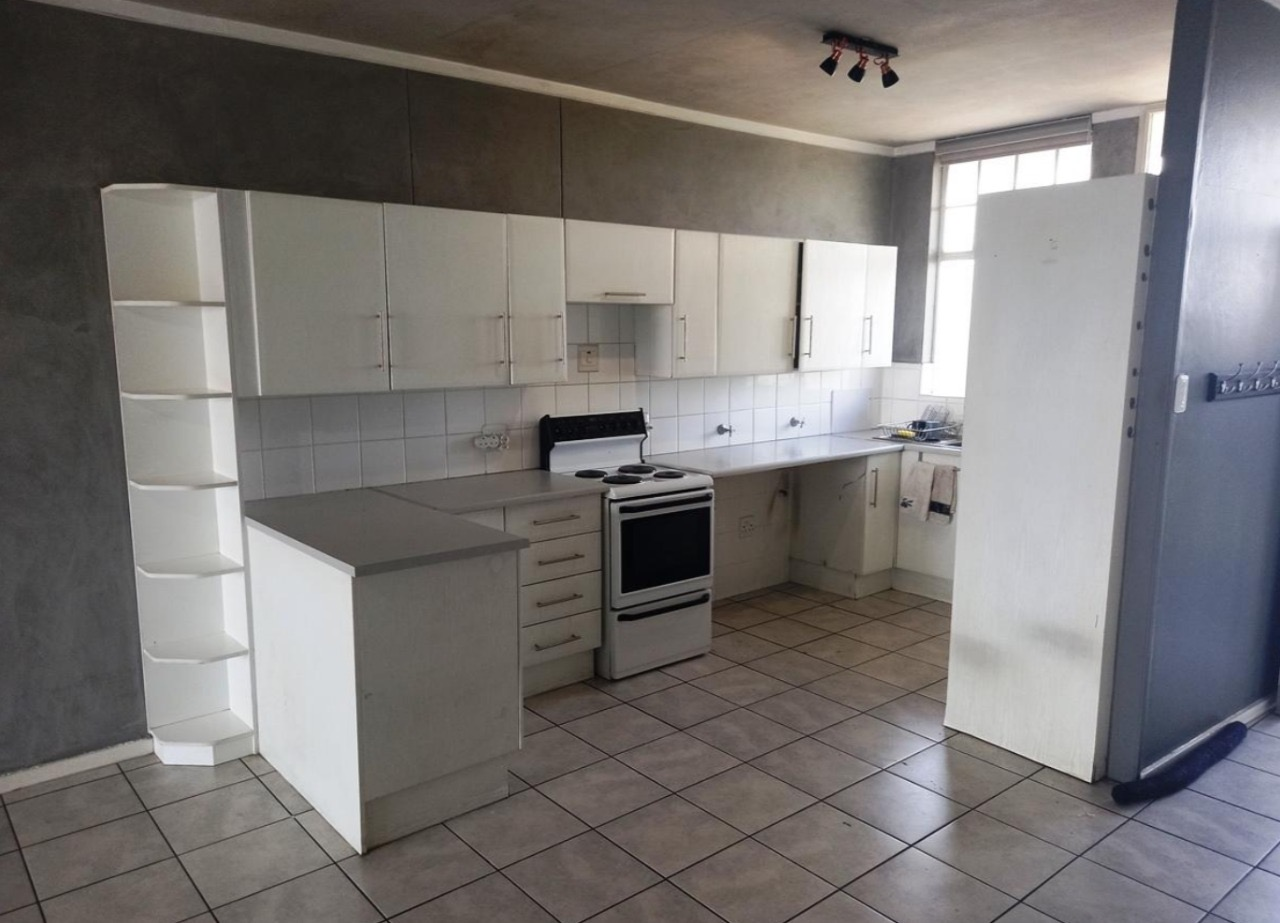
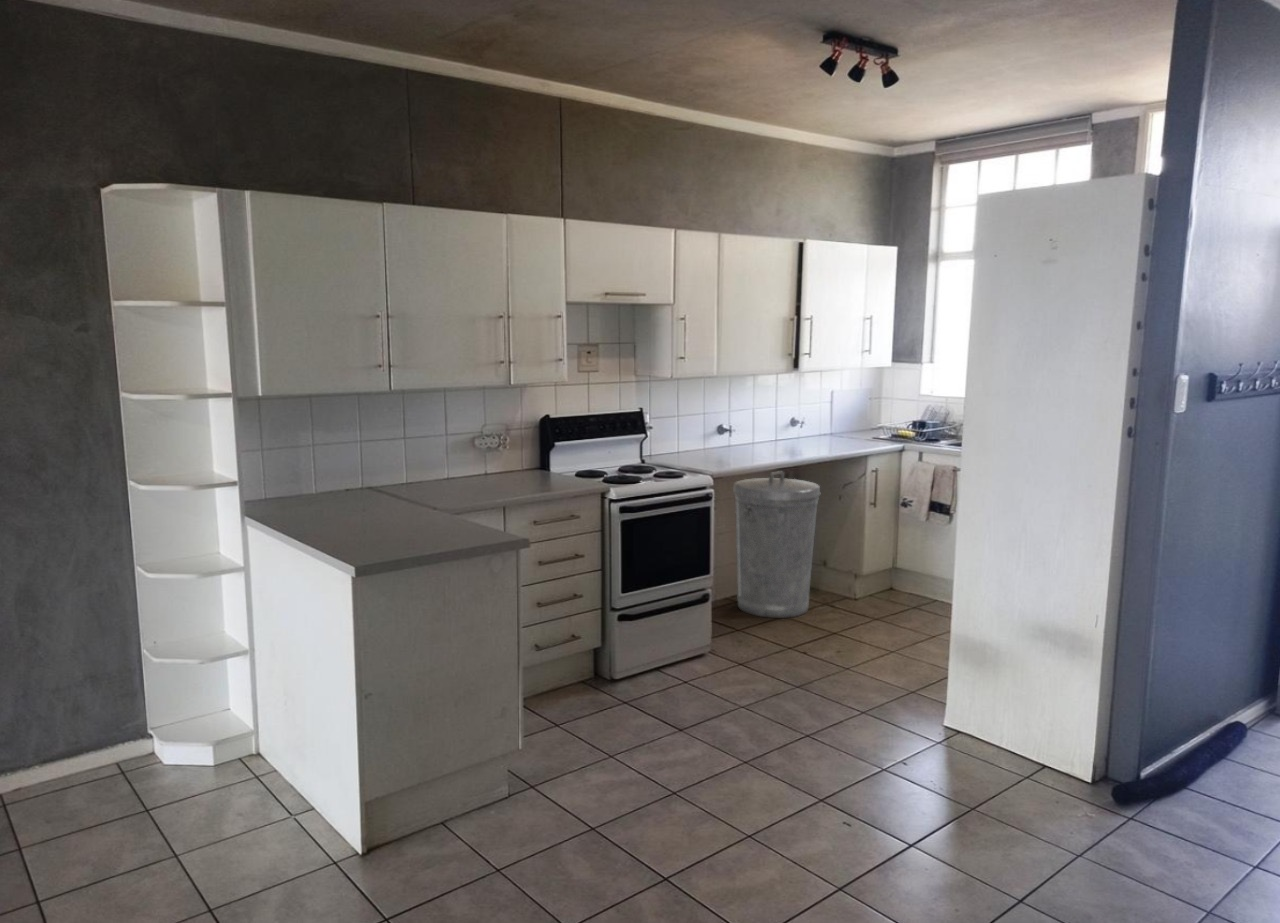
+ trash can [732,470,821,619]
